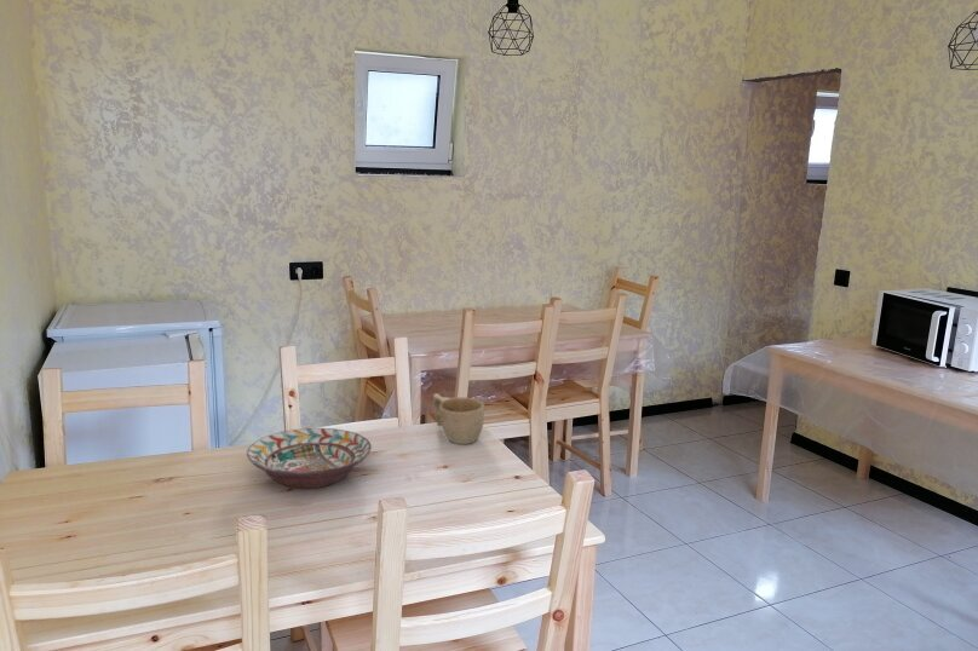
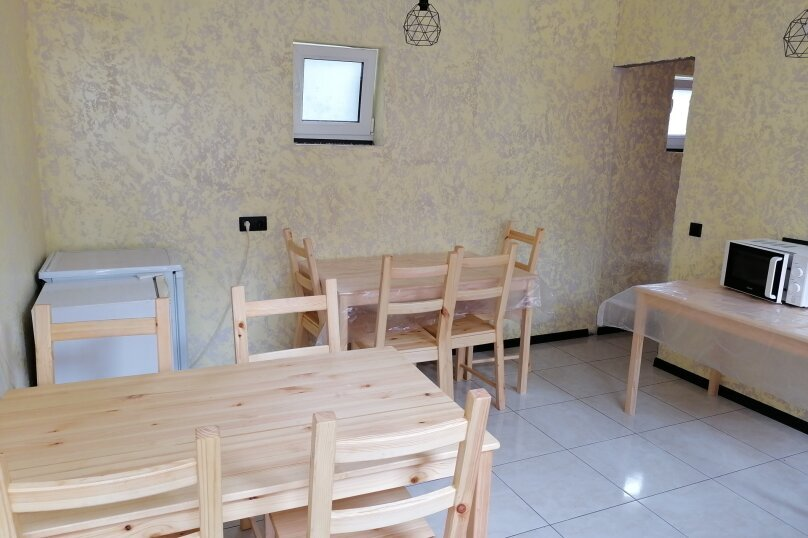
- decorative bowl [246,427,373,489]
- cup [432,392,485,445]
